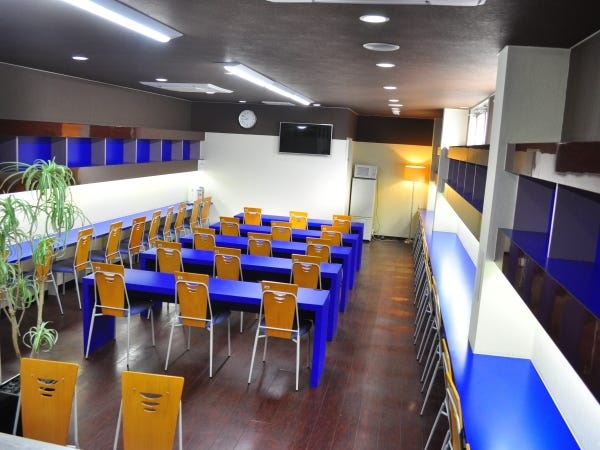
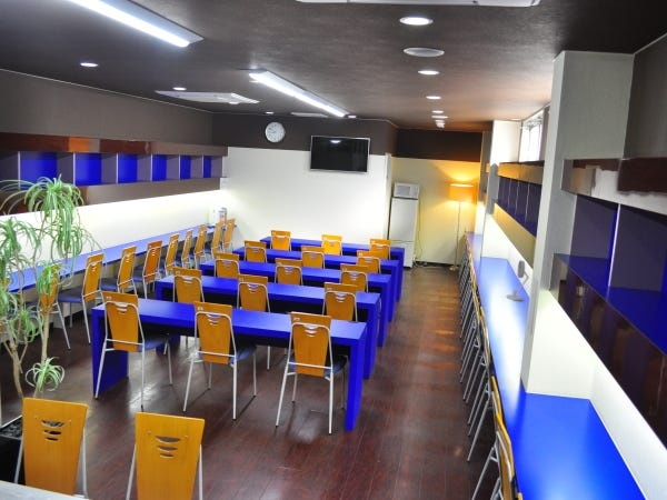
+ desk lamp [505,260,530,302]
